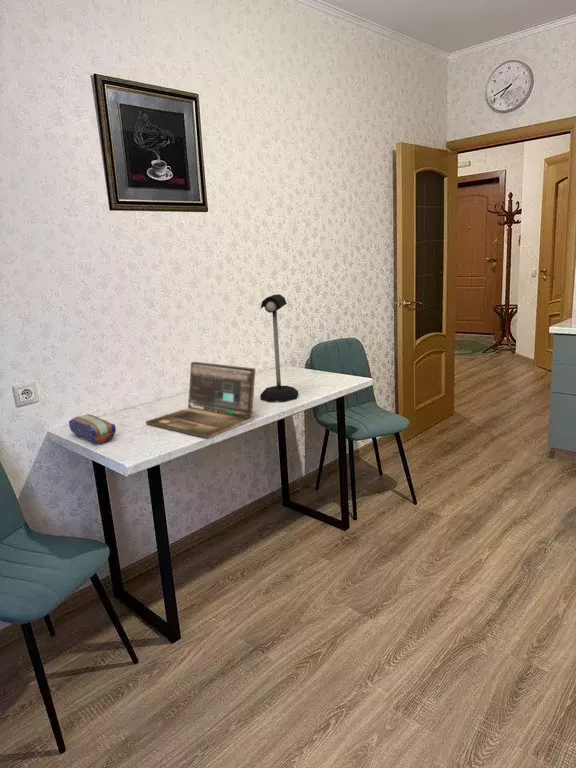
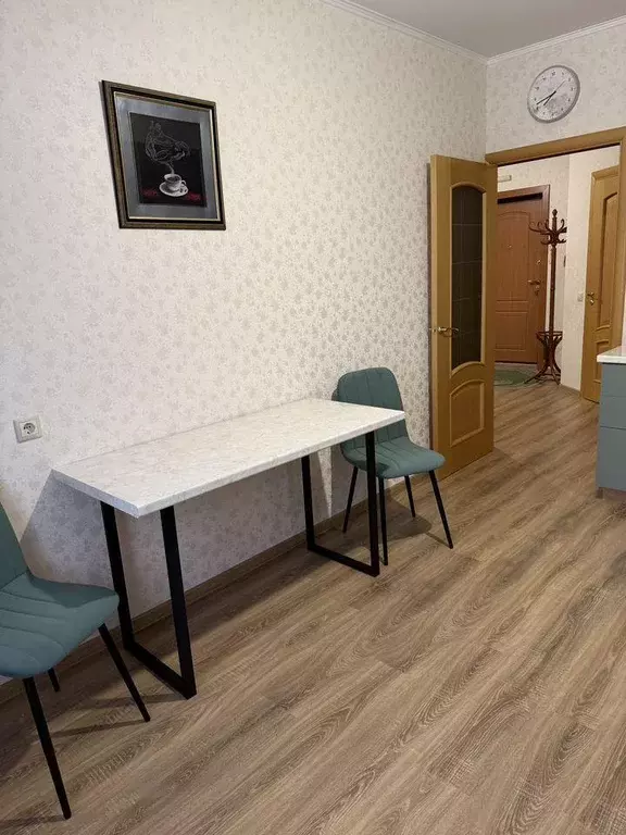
- mailbox [259,293,299,403]
- laptop [145,361,256,439]
- pencil case [68,413,117,444]
